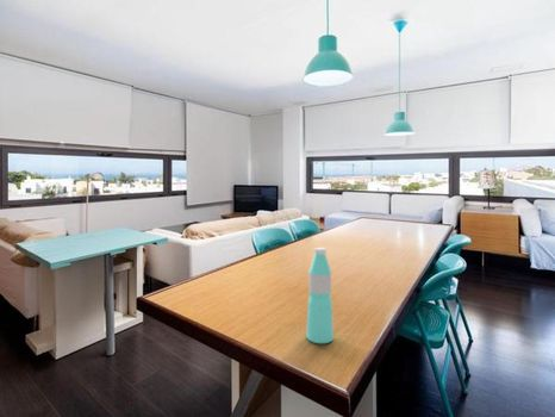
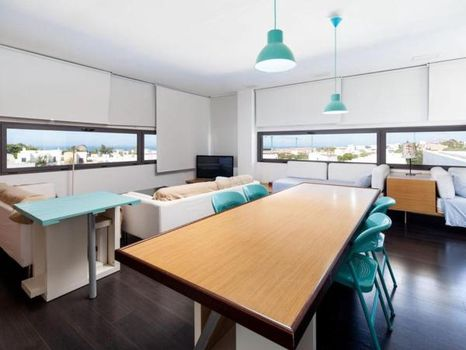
- water bottle [305,247,335,344]
